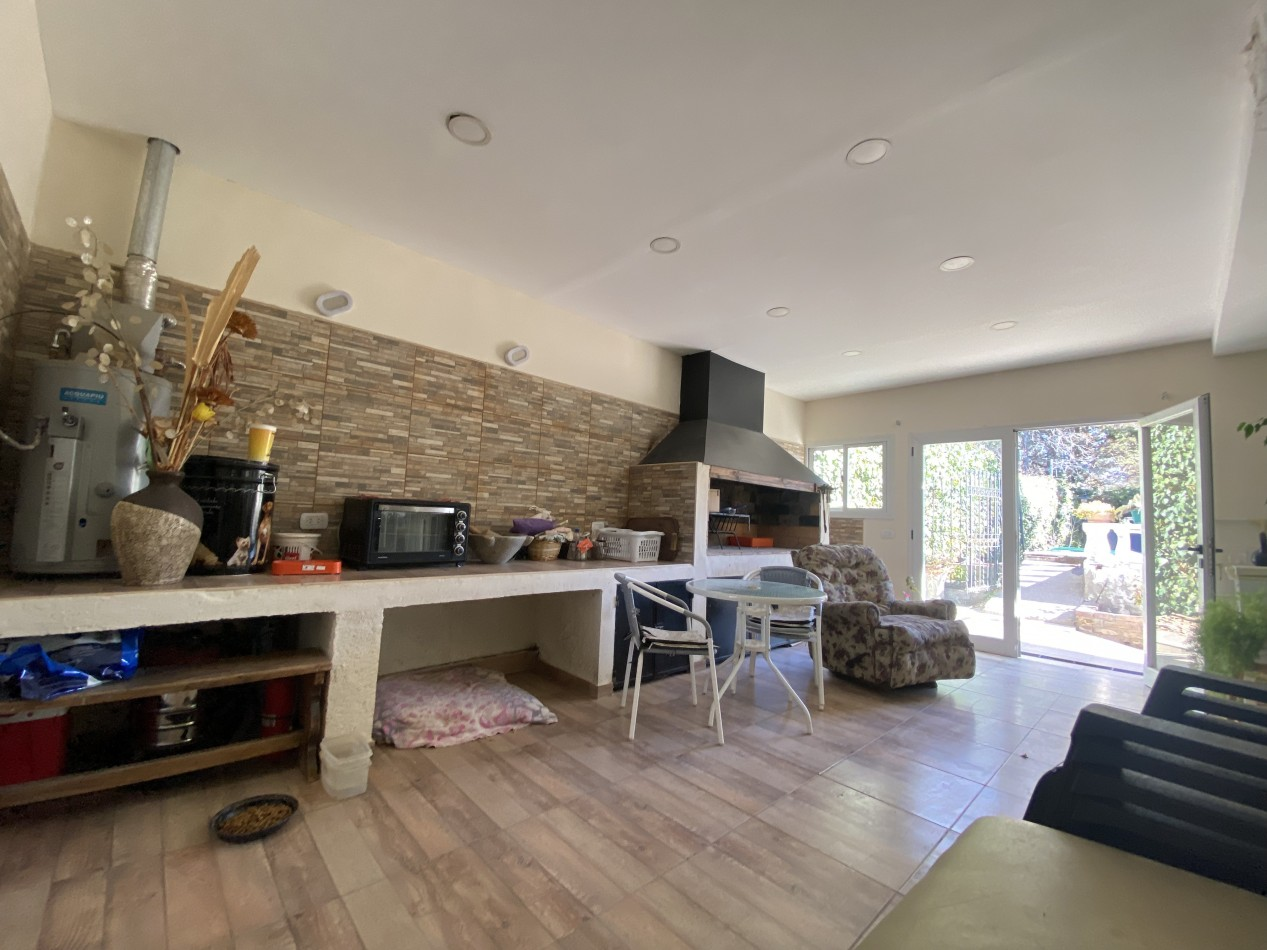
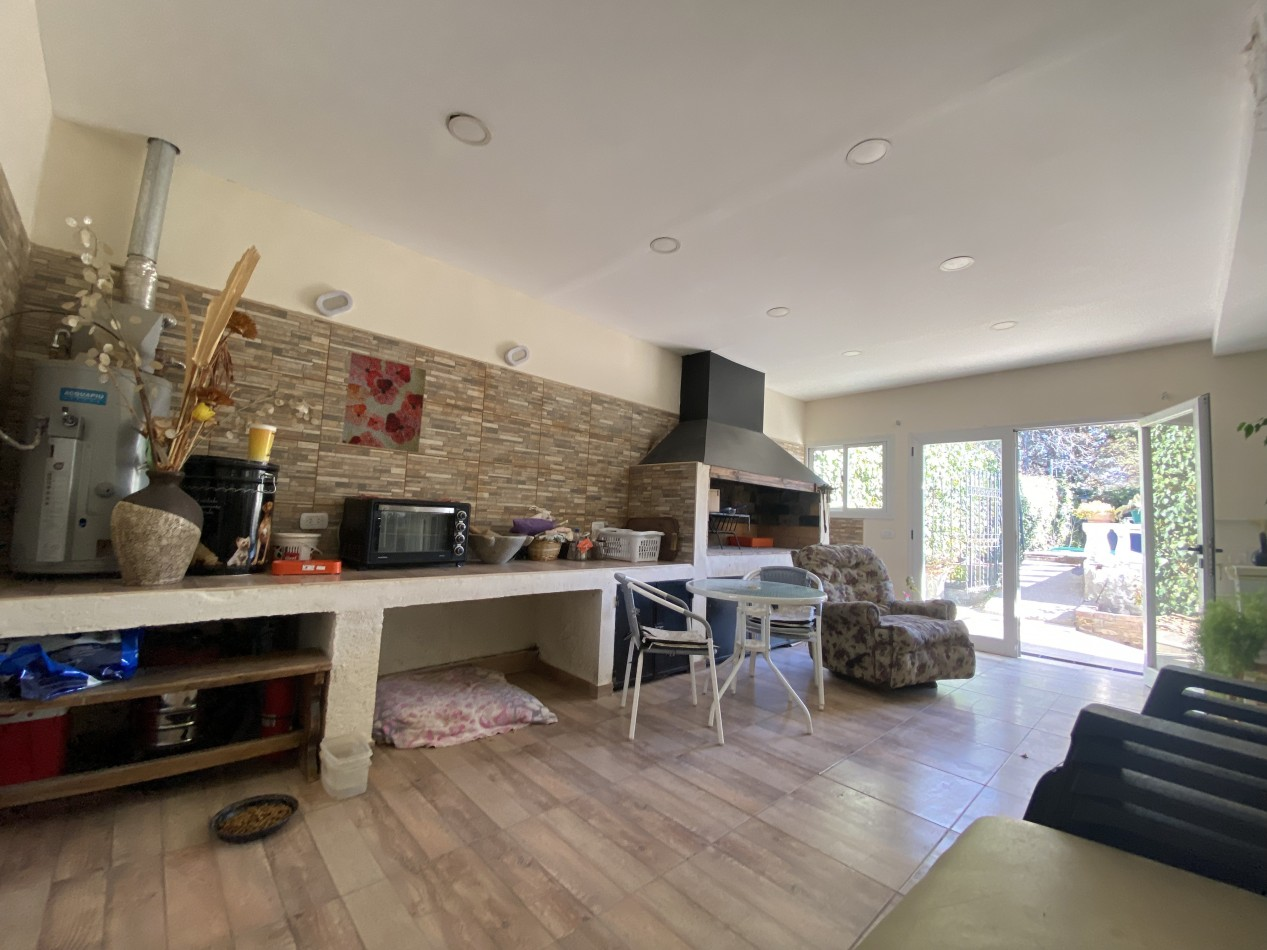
+ wall art [341,351,427,454]
